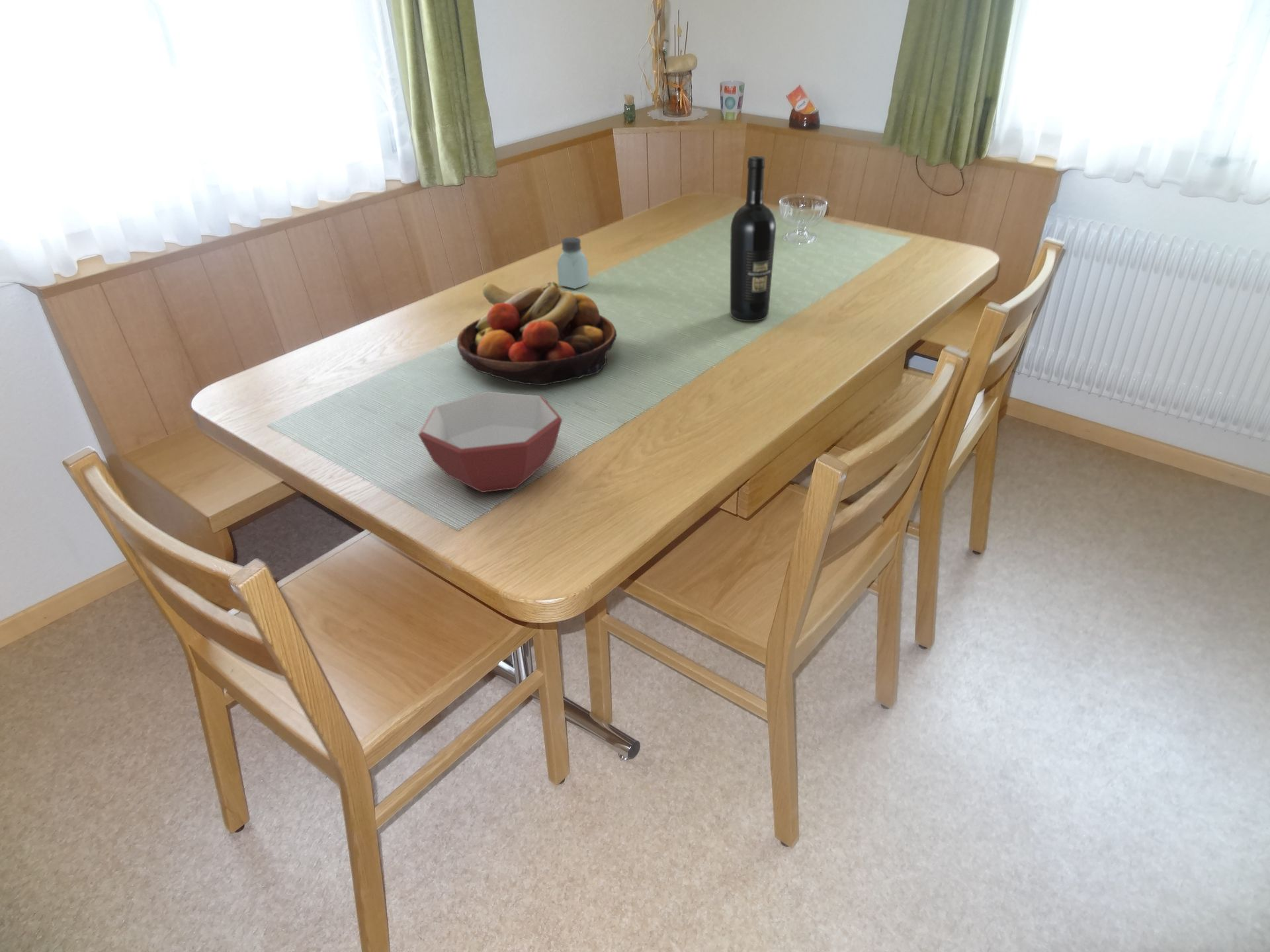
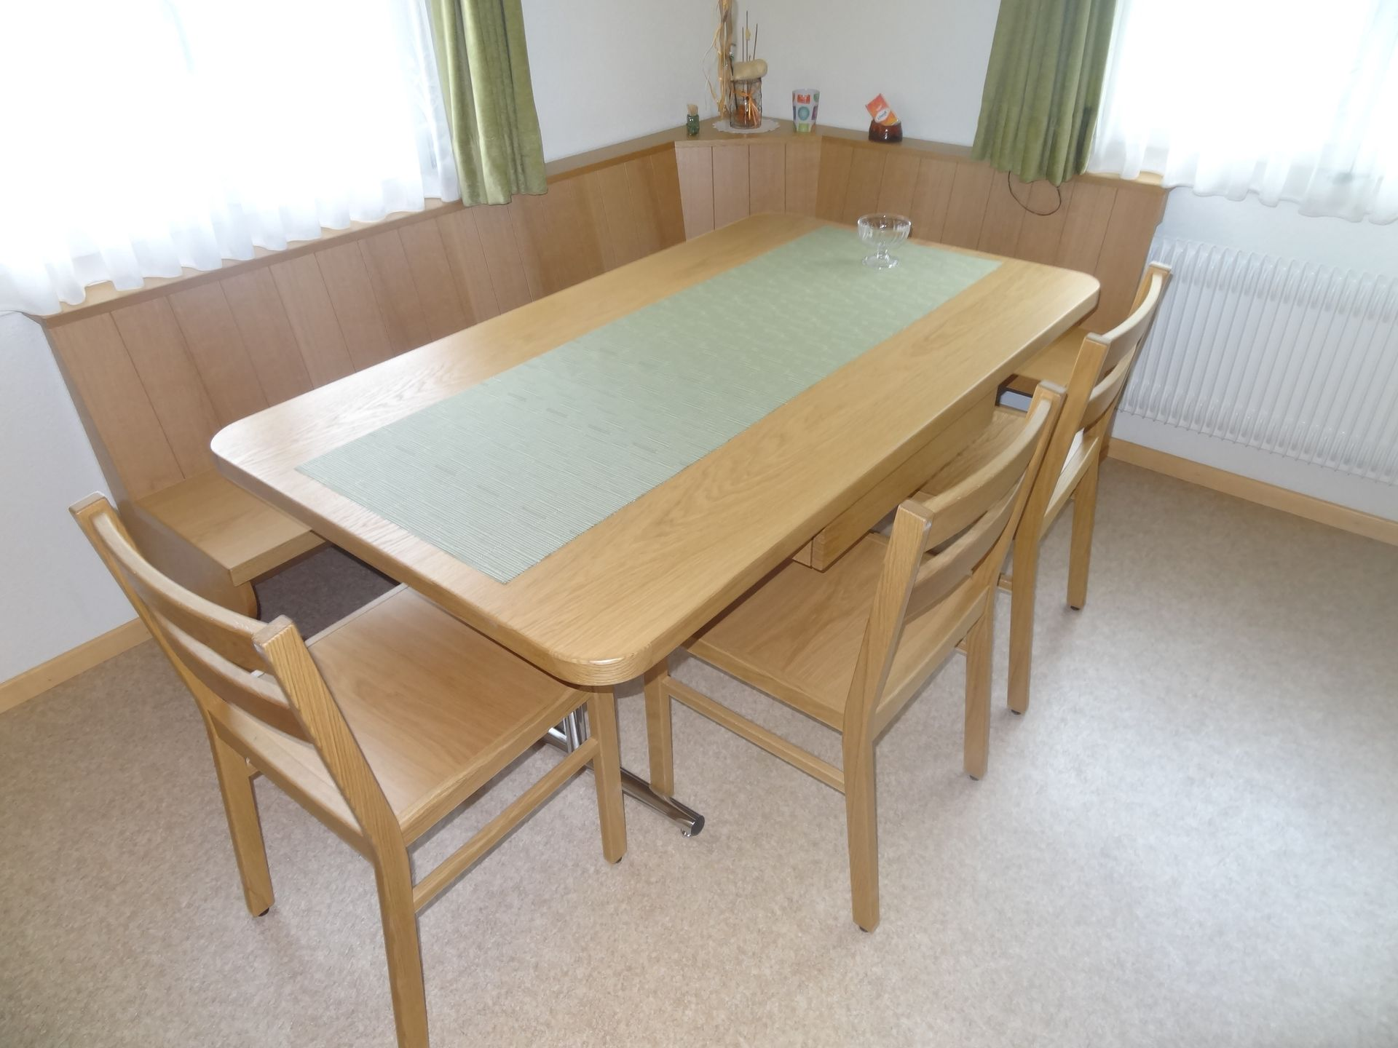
- bowl [417,391,563,493]
- wine bottle [730,155,777,322]
- fruit bowl [456,281,618,386]
- saltshaker [556,237,589,290]
